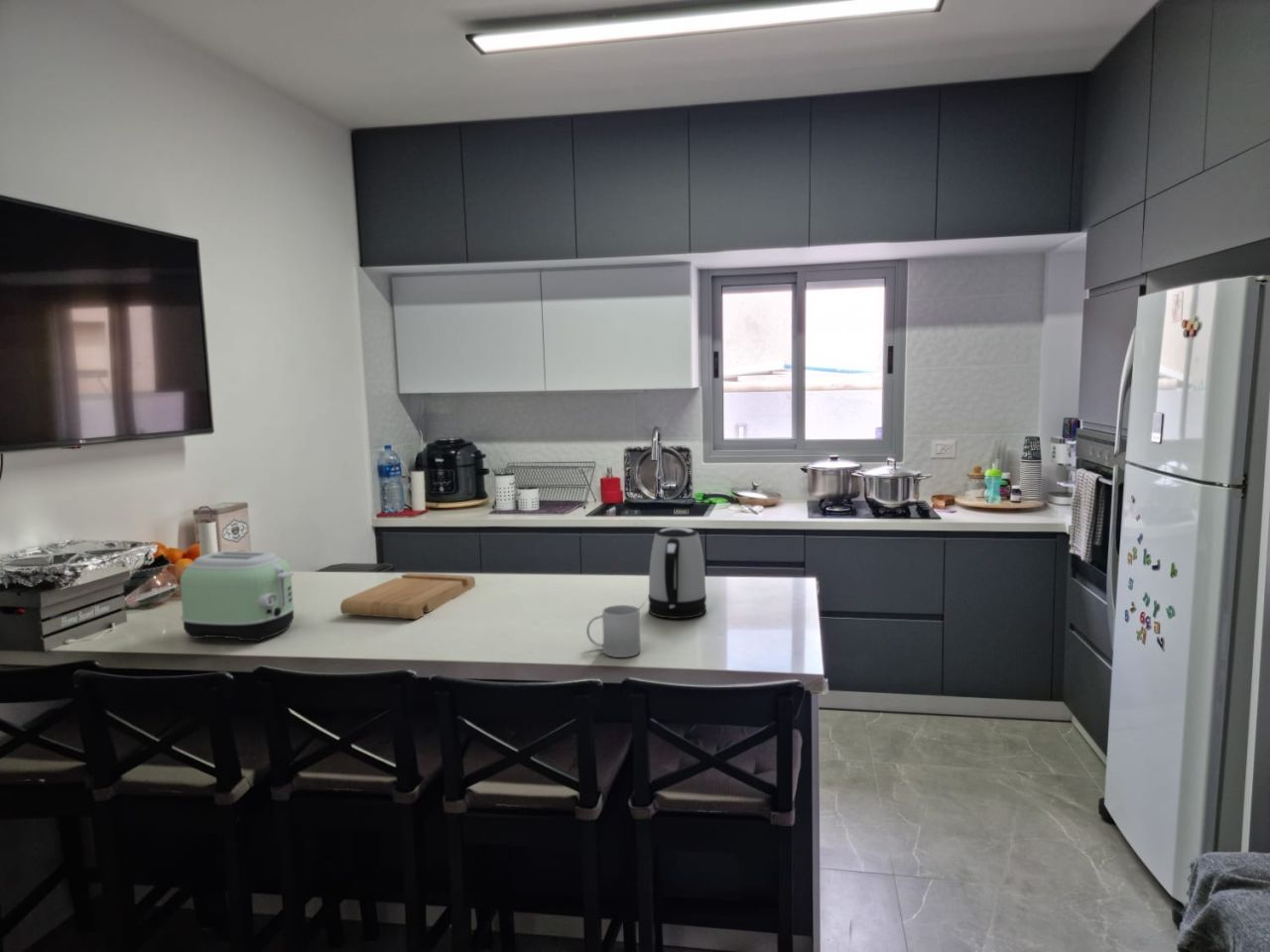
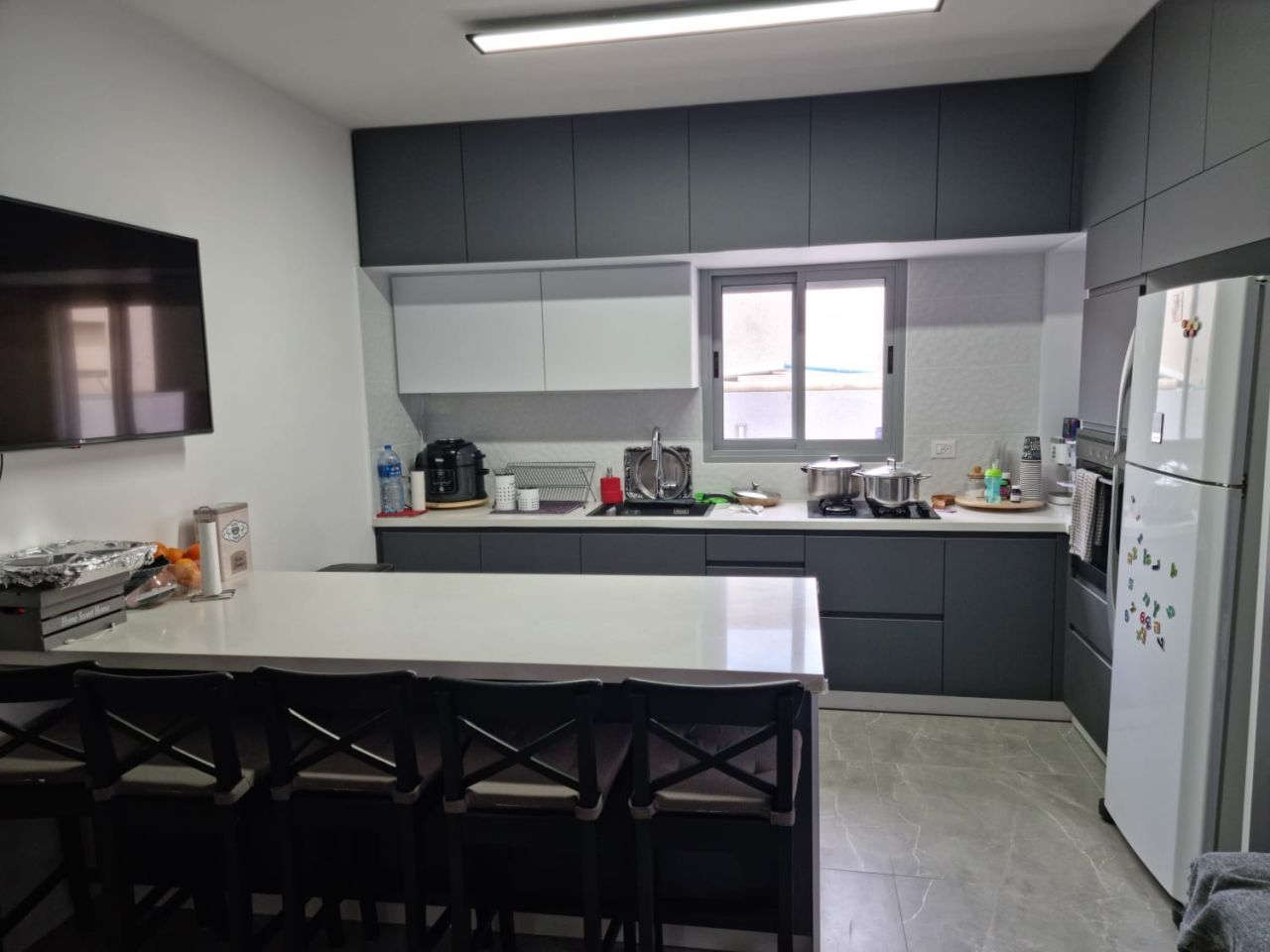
- cutting board [339,571,476,620]
- toaster [180,550,297,643]
- mug [585,604,641,658]
- kettle [647,527,707,620]
